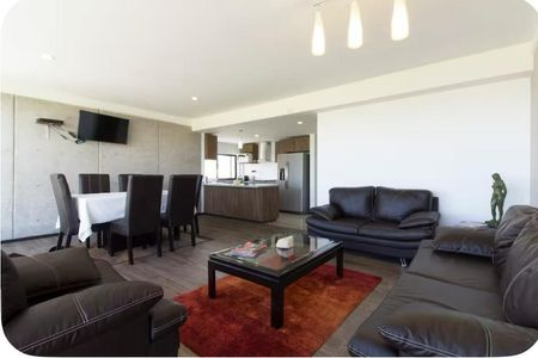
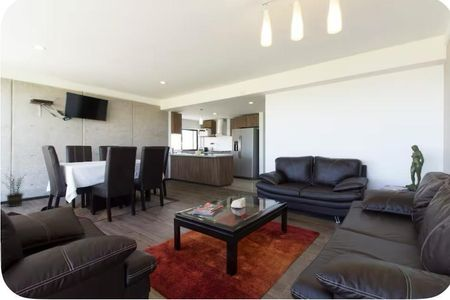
+ potted plant [0,171,28,208]
